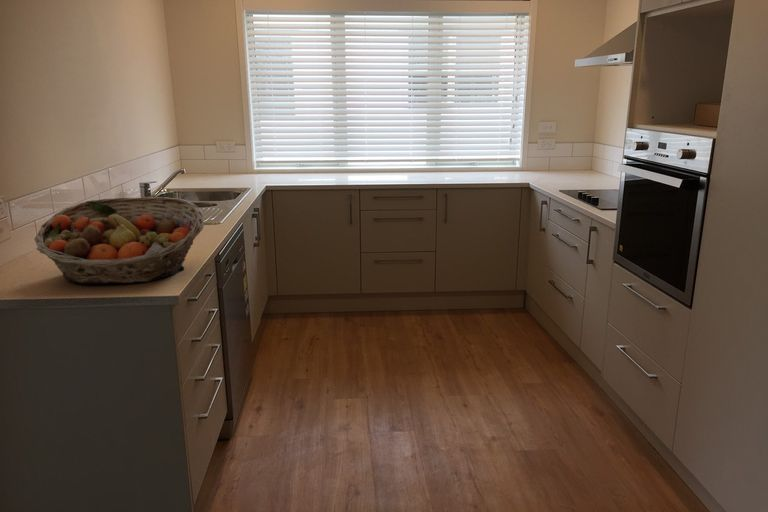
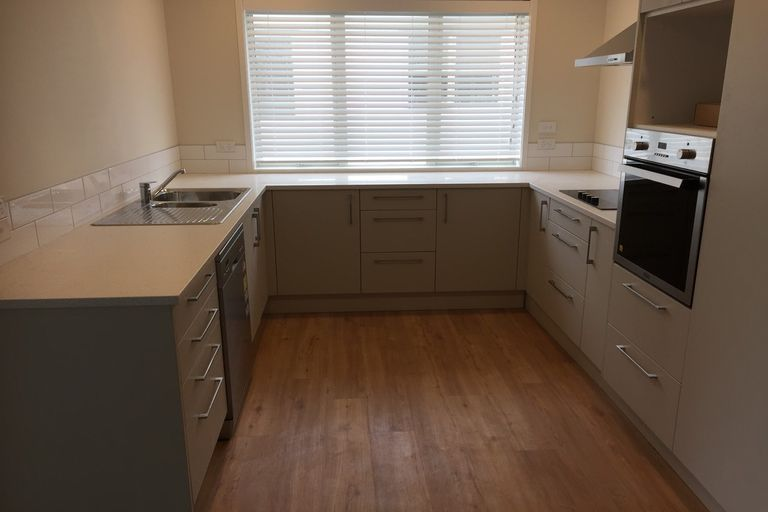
- fruit basket [33,196,205,285]
